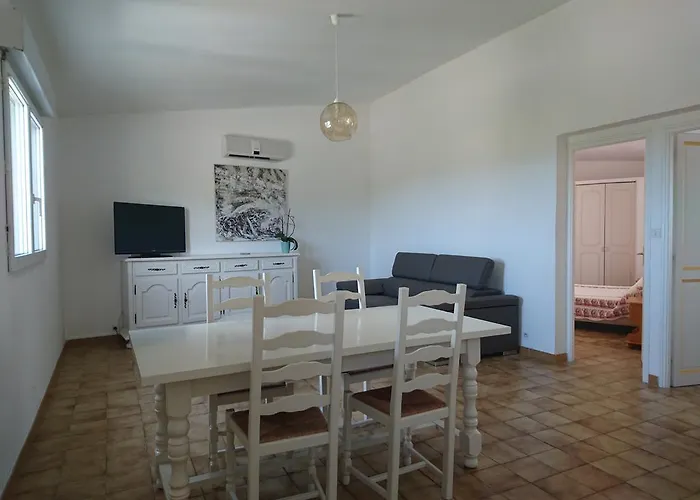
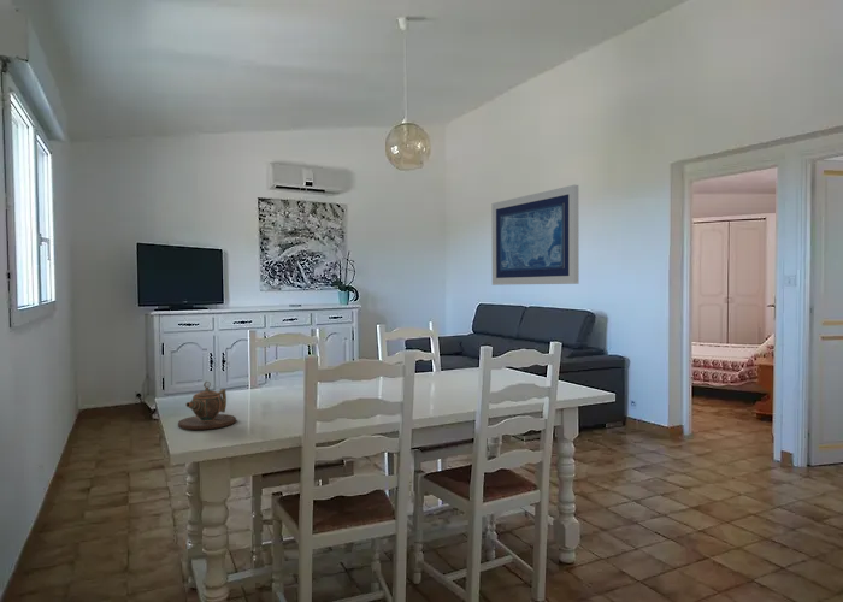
+ wall art [490,184,580,287]
+ teapot [177,380,237,431]
